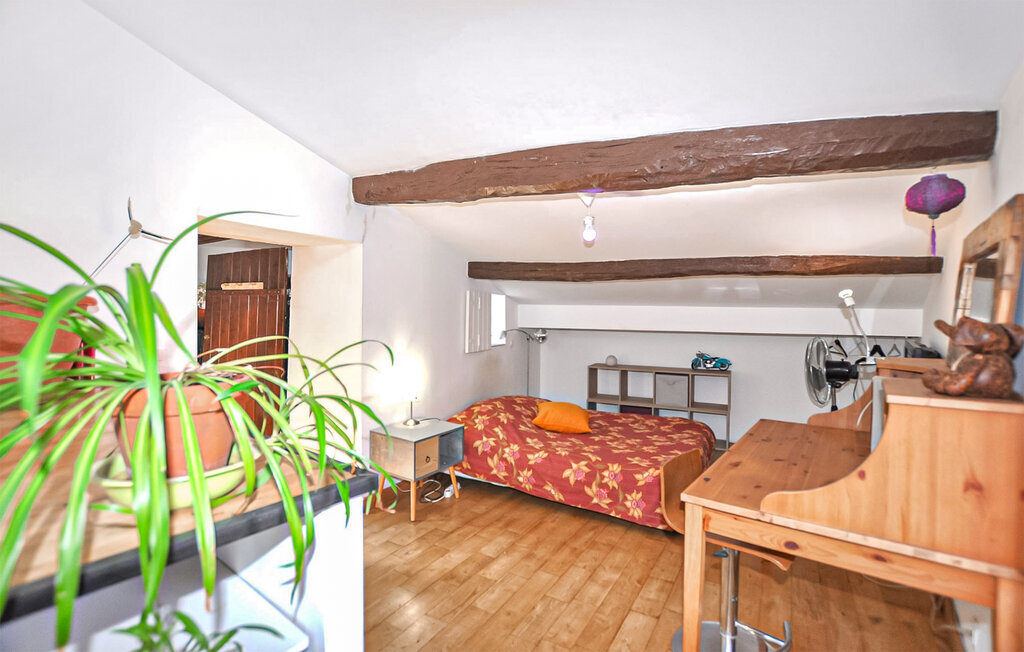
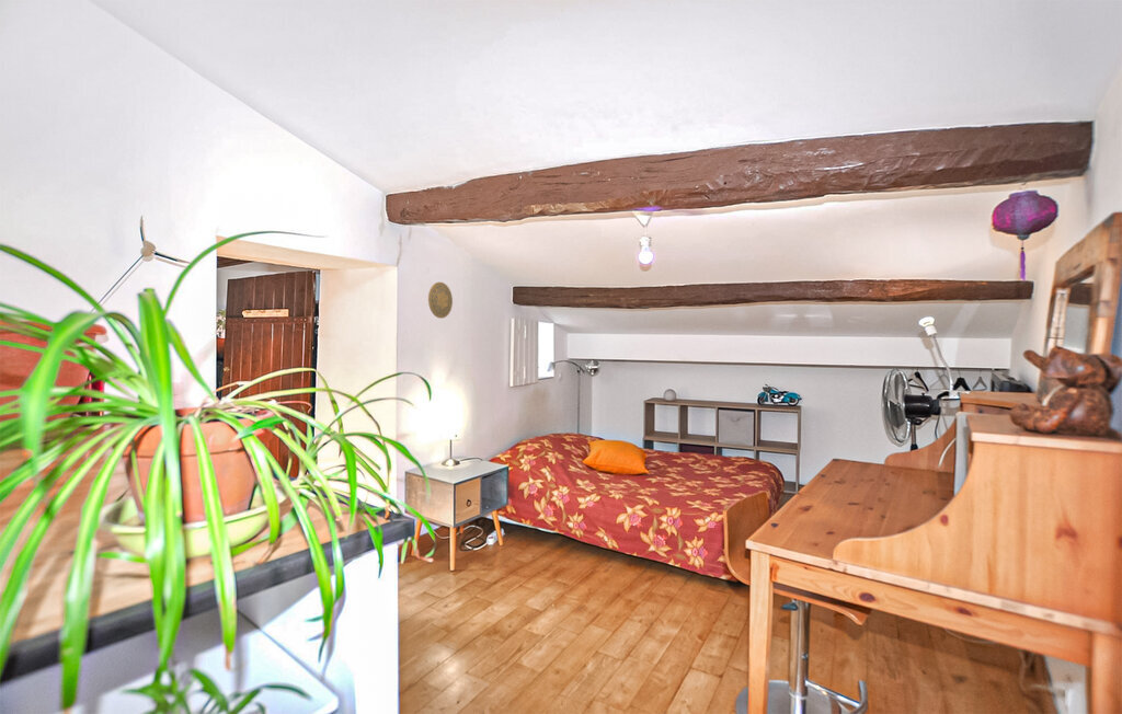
+ decorative plate [427,281,454,320]
